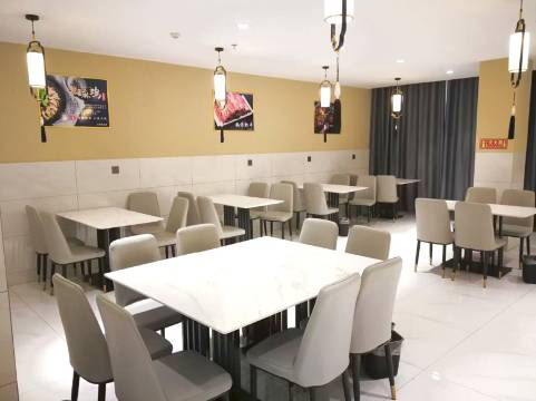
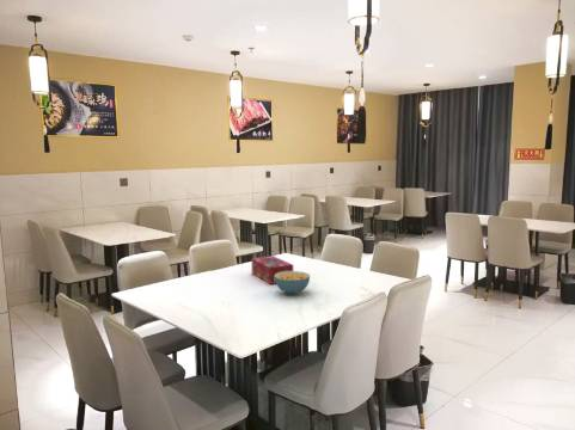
+ tissue box [250,254,294,285]
+ cereal bowl [275,270,311,295]
